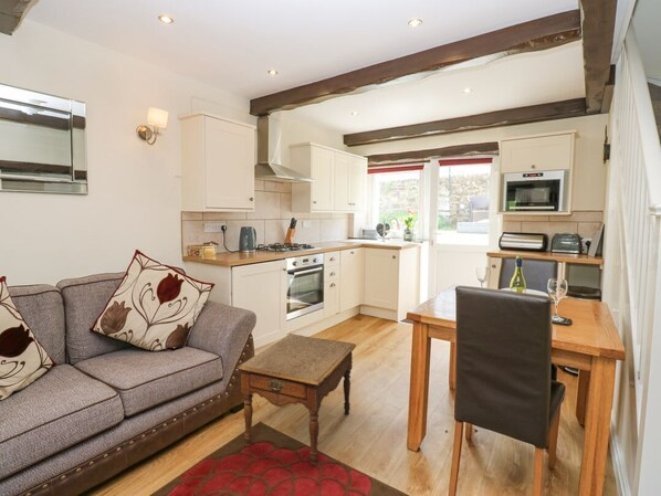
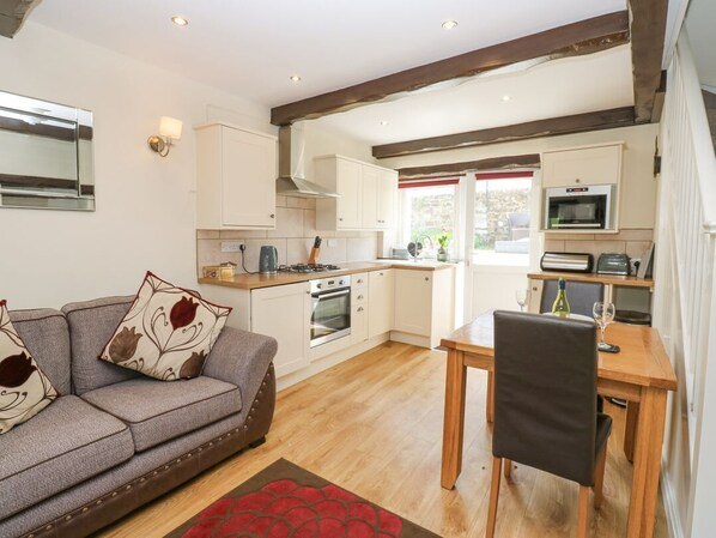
- side table [235,333,357,466]
